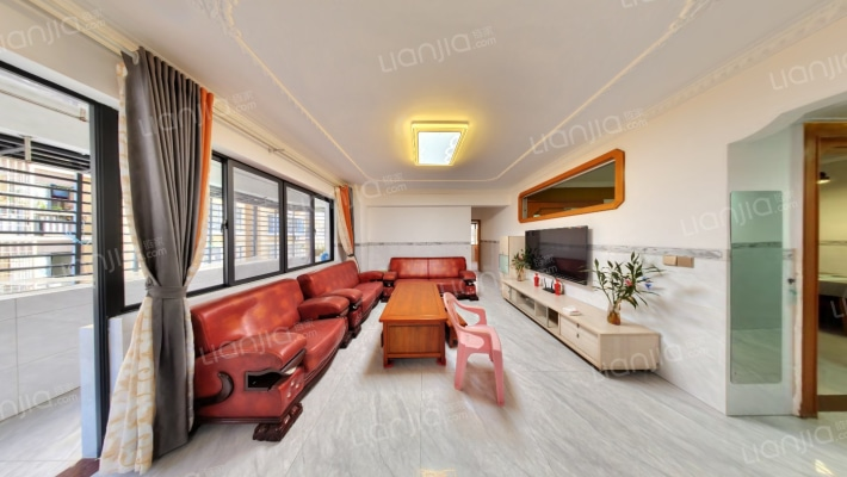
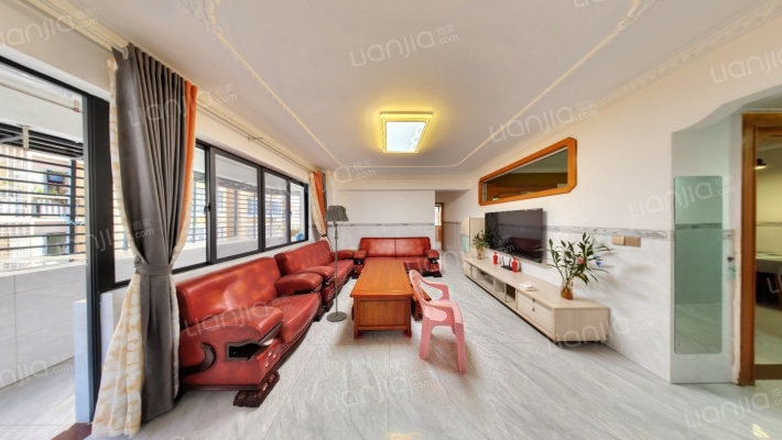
+ floor lamp [322,205,350,322]
